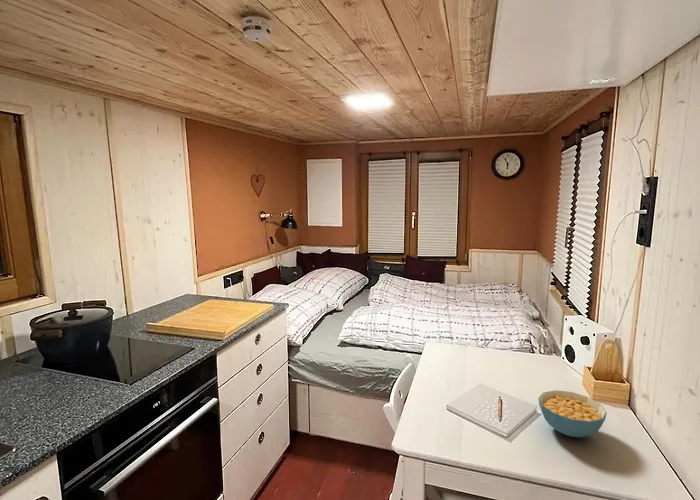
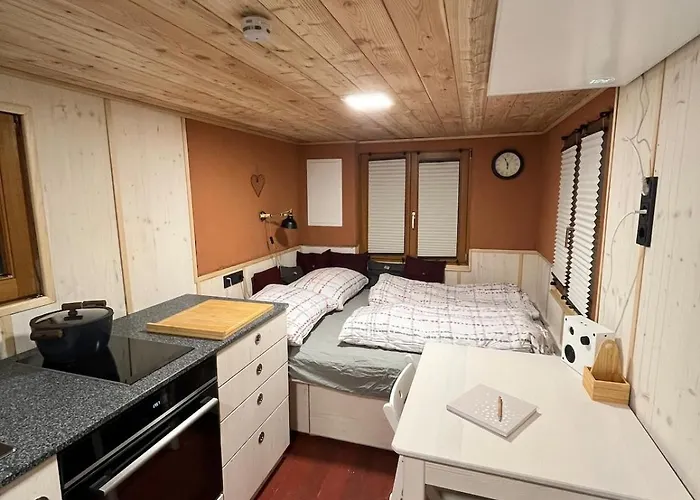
- cereal bowl [538,389,608,438]
